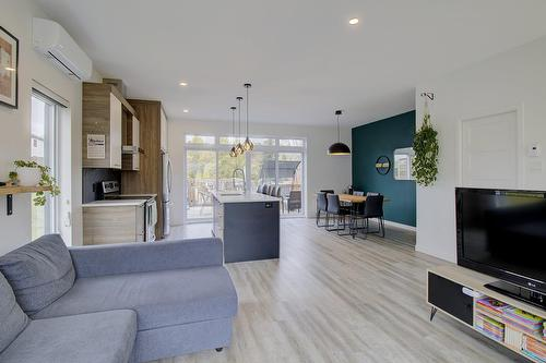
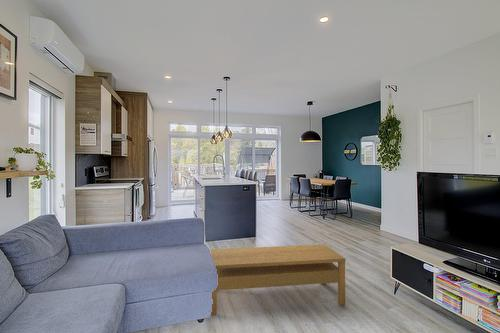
+ coffee table [210,243,347,316]
